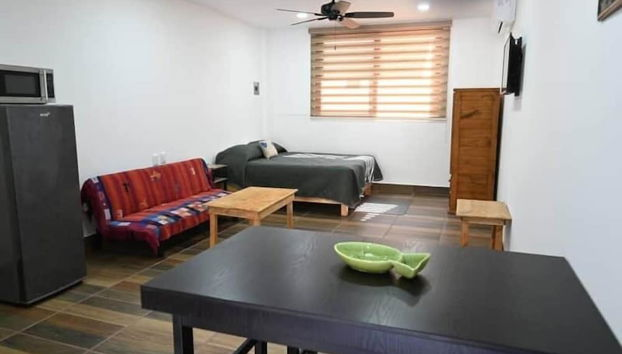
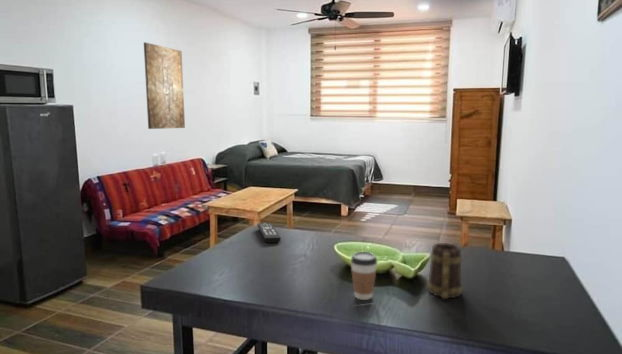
+ remote control [256,222,282,244]
+ coffee cup [350,251,378,301]
+ mug [426,242,464,300]
+ wall art [143,41,186,130]
